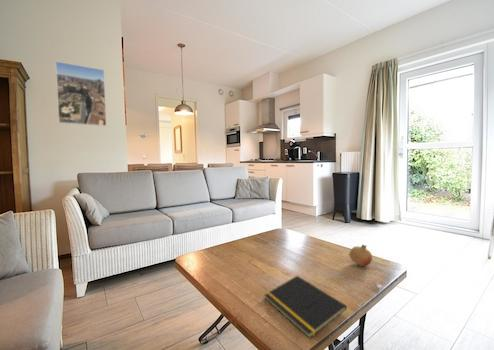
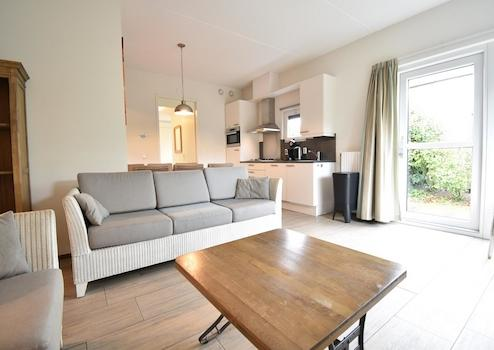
- notepad [263,275,348,339]
- fruit [348,243,373,267]
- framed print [54,60,107,127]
